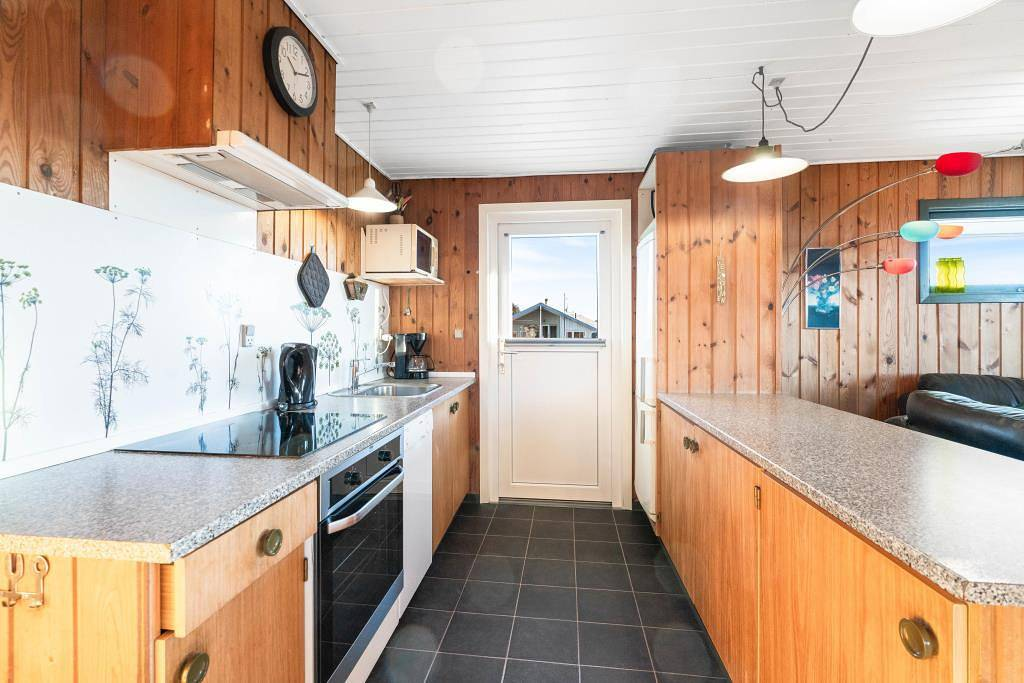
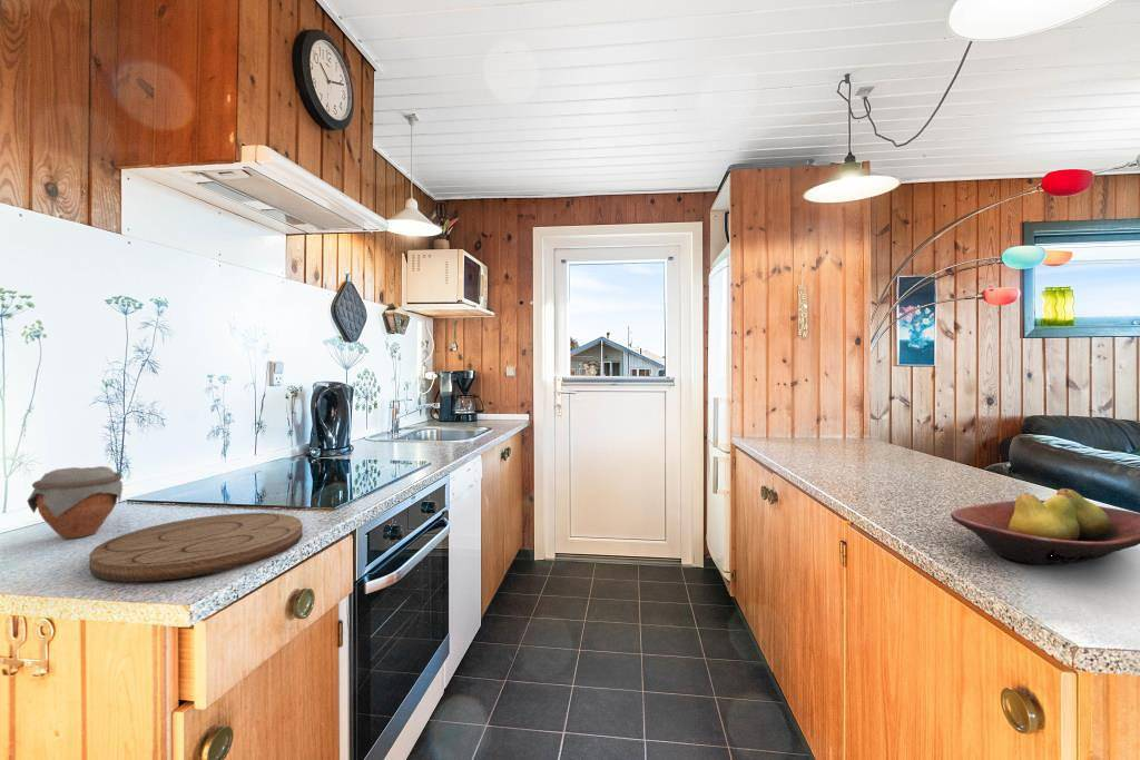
+ jar [27,465,124,540]
+ fruit bowl [950,487,1140,565]
+ cutting board [88,512,304,583]
